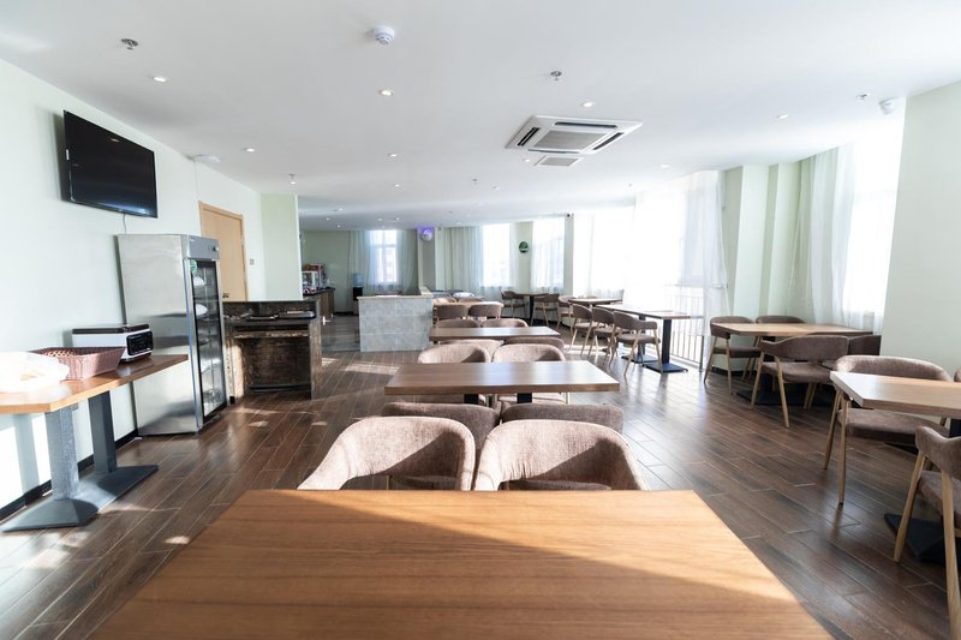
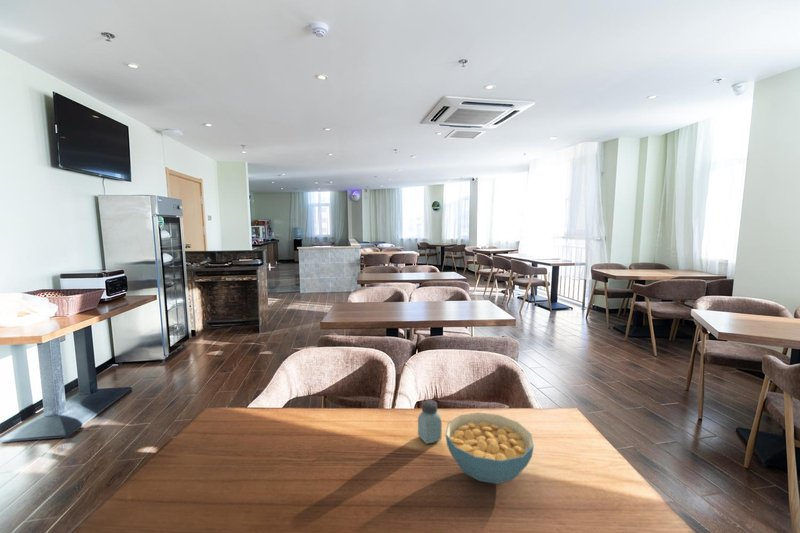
+ cereal bowl [445,411,535,485]
+ saltshaker [417,399,443,445]
